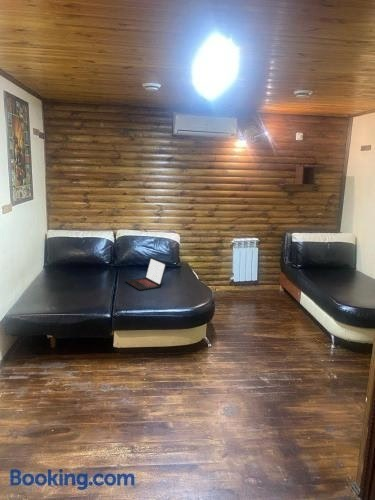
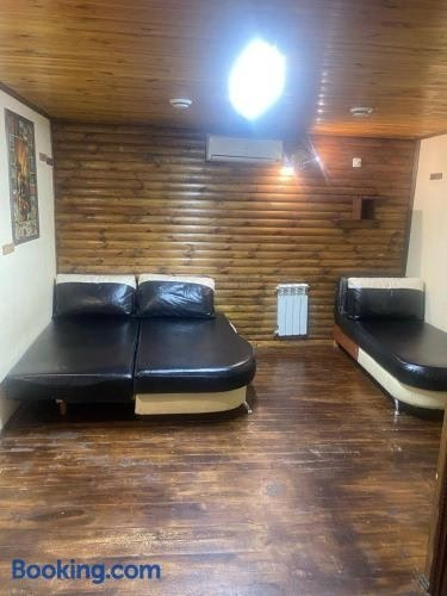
- laptop [124,256,168,291]
